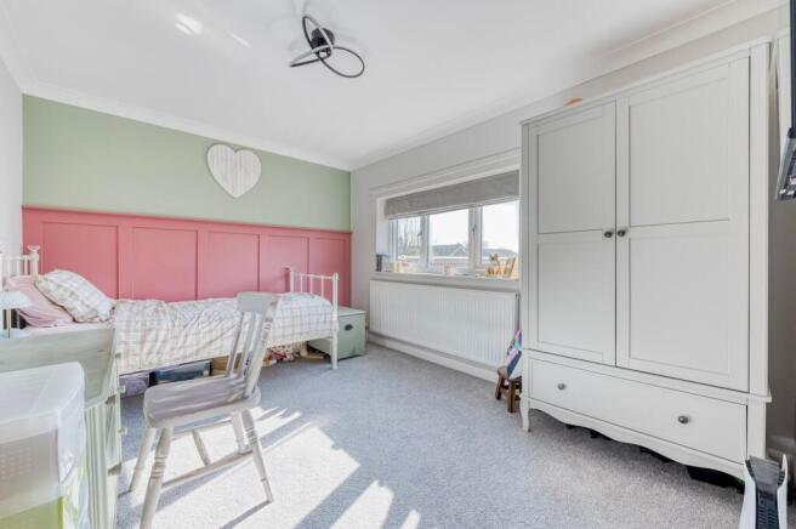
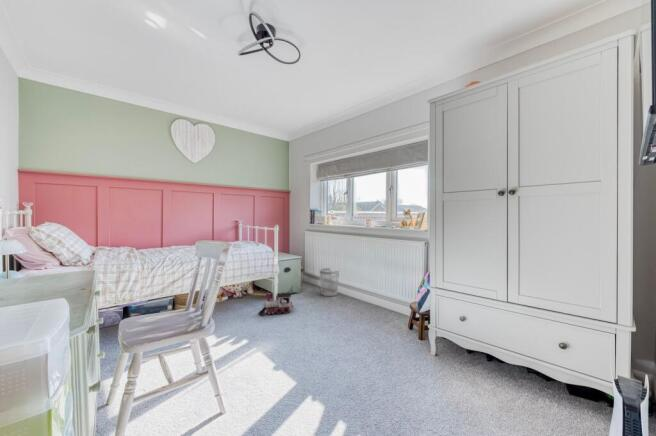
+ toy train [258,291,295,316]
+ wastebasket [319,267,340,297]
